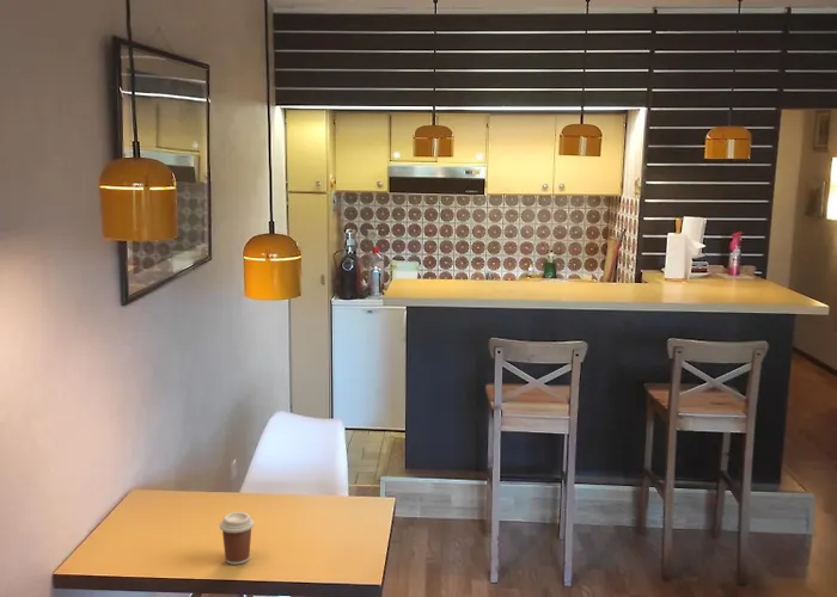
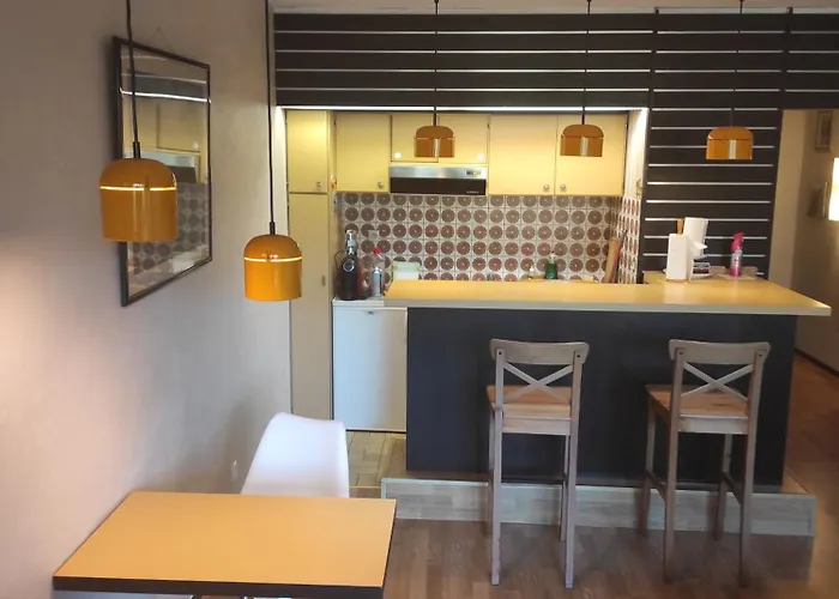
- coffee cup [219,511,255,566]
